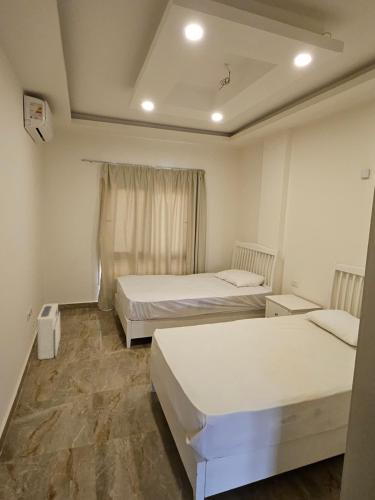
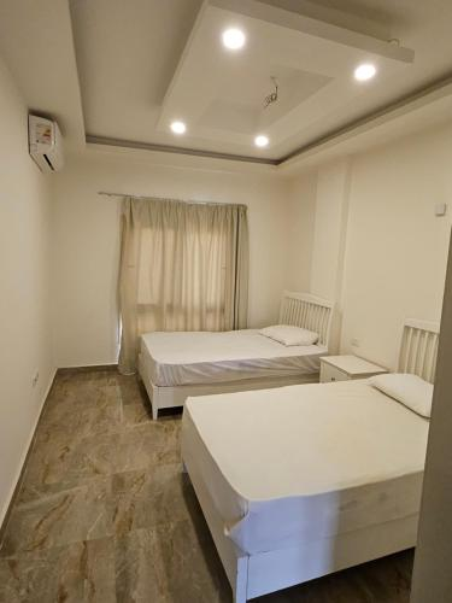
- air purifier [36,302,61,360]
